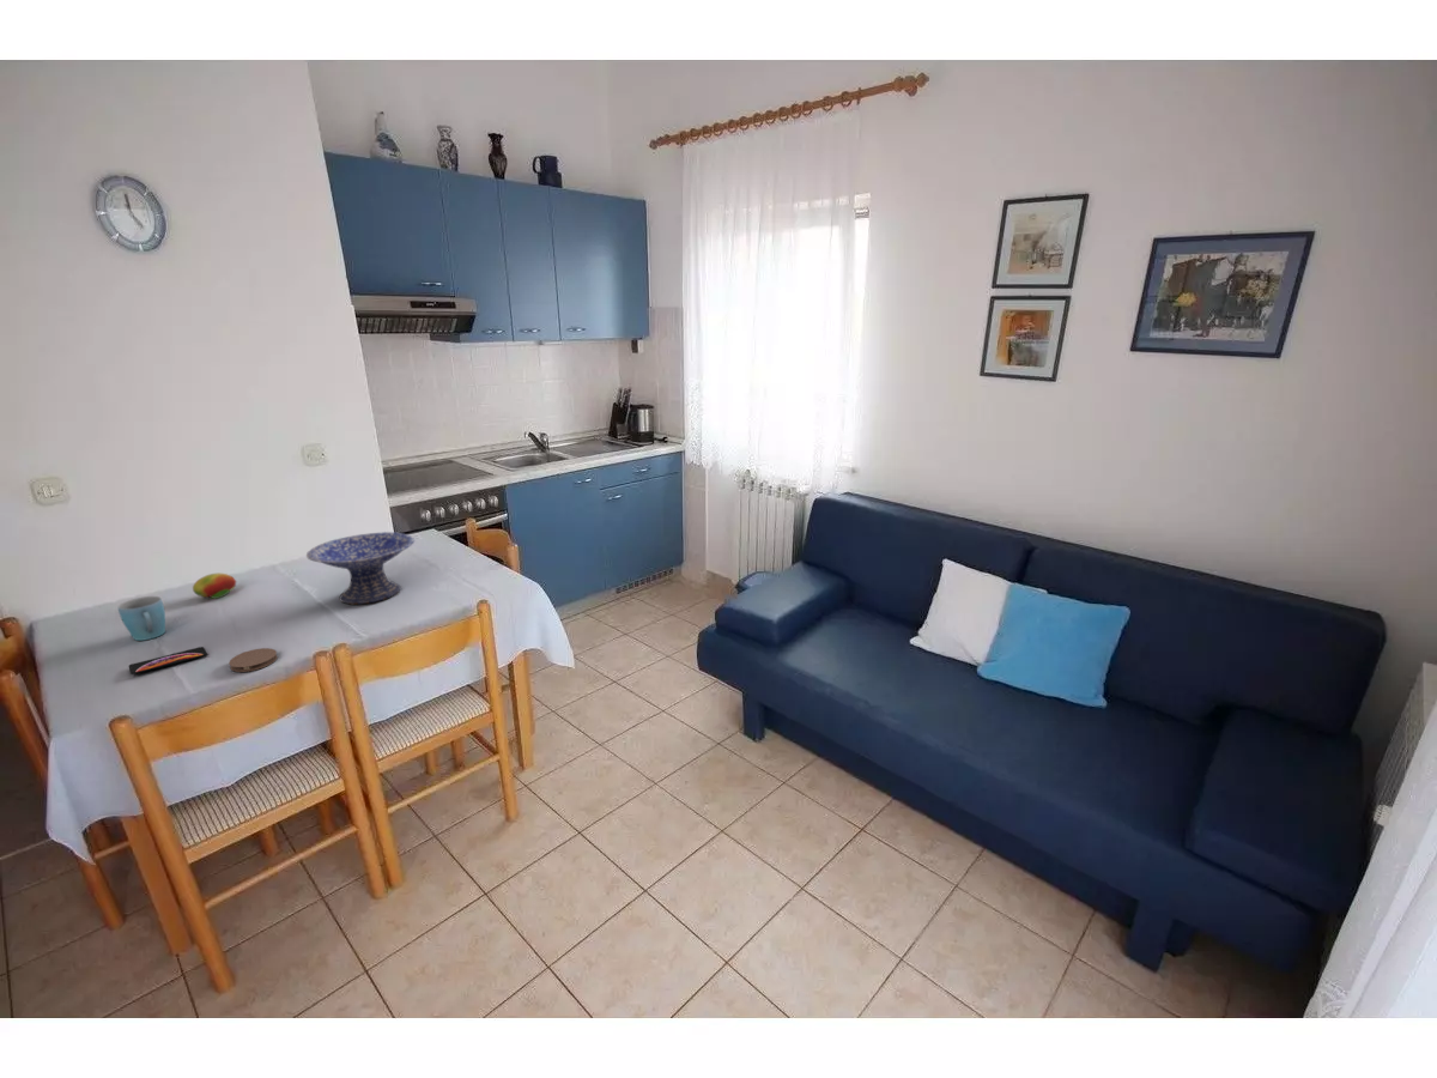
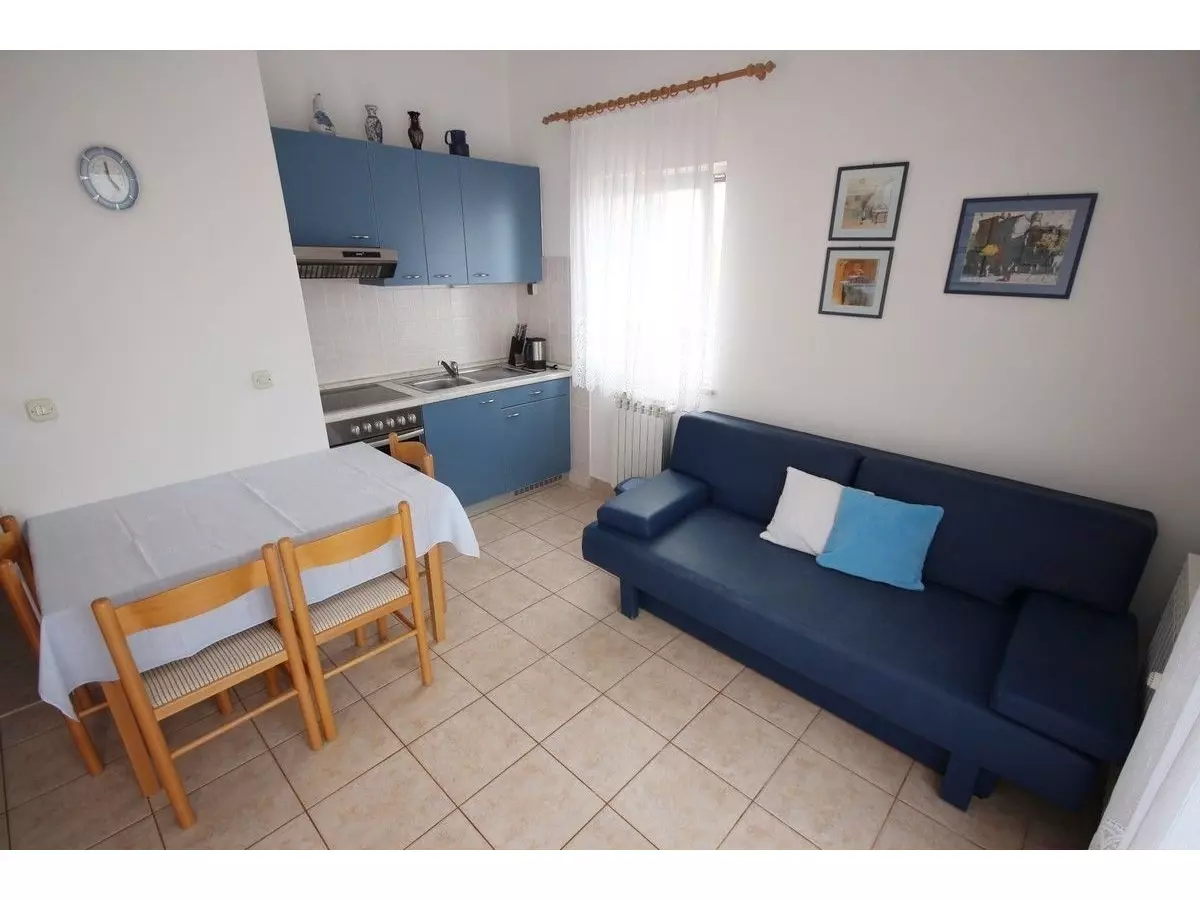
- fruit [192,573,237,600]
- coaster [228,647,279,673]
- smartphone [128,646,208,676]
- mug [117,595,166,642]
- decorative bowl [305,531,416,605]
